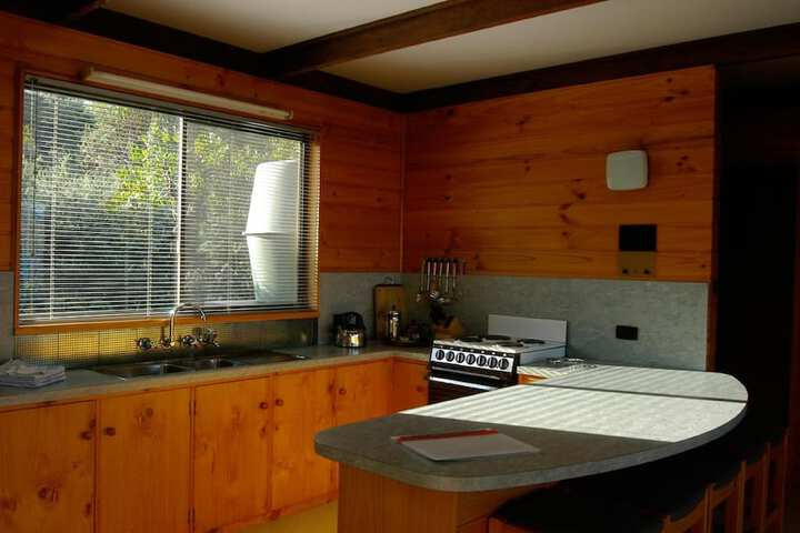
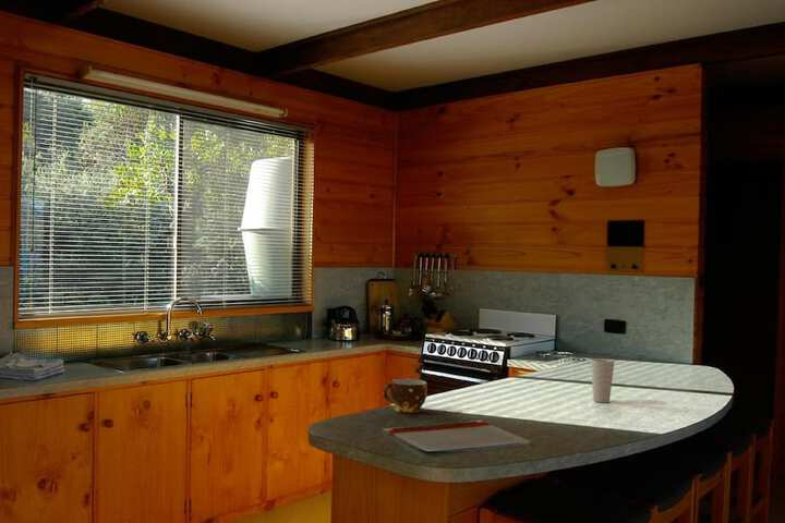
+ cup [382,377,428,414]
+ cup [590,357,615,404]
